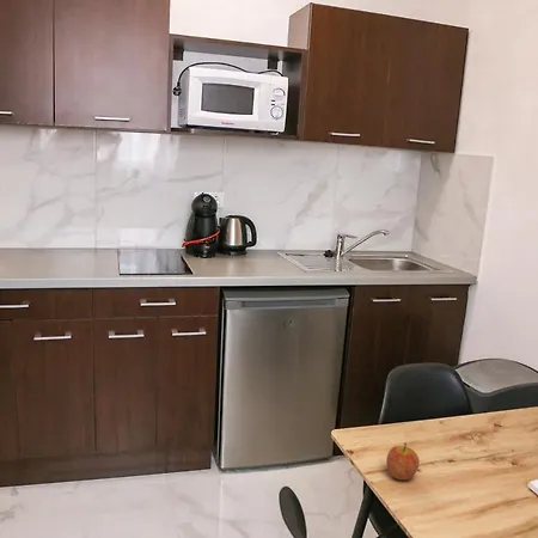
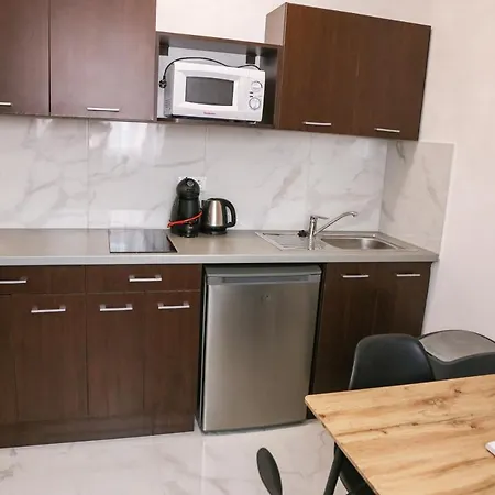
- apple [385,442,421,482]
